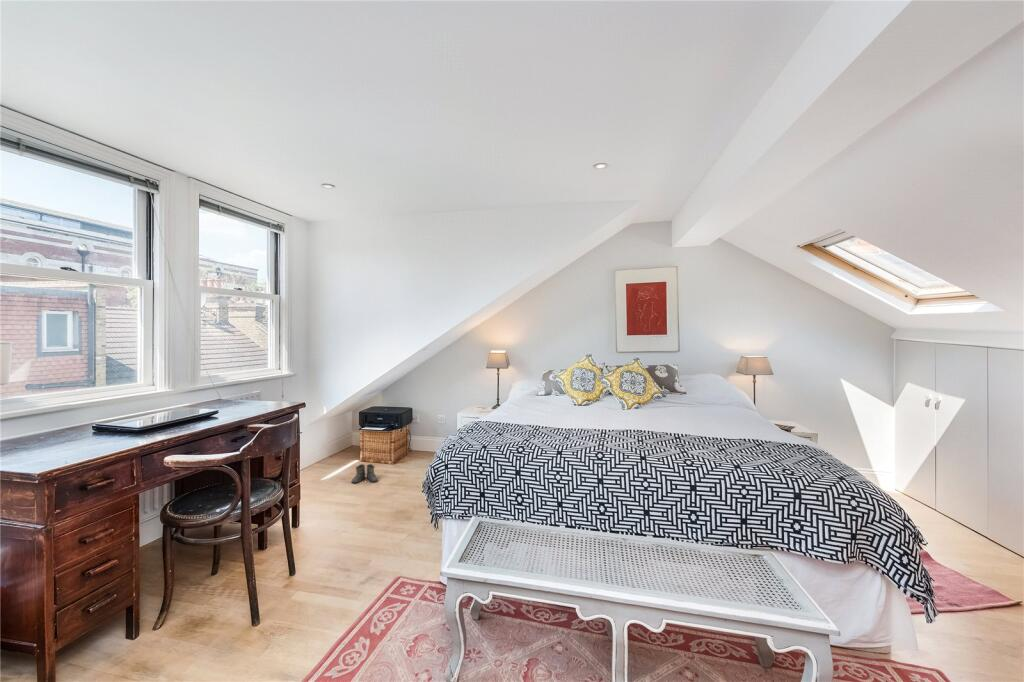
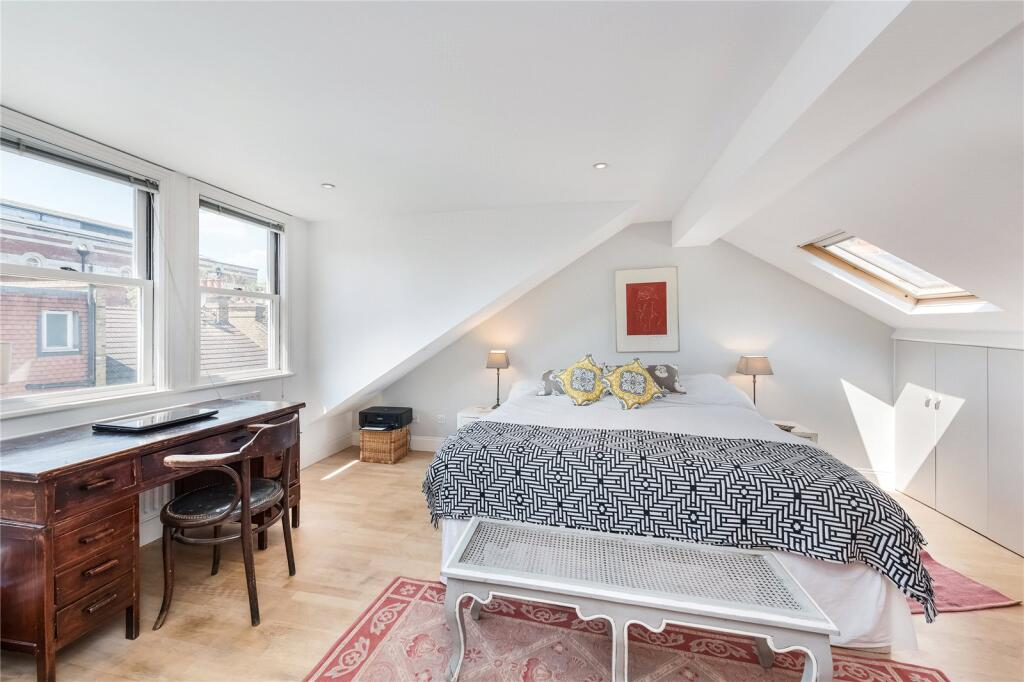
- boots [351,463,379,484]
